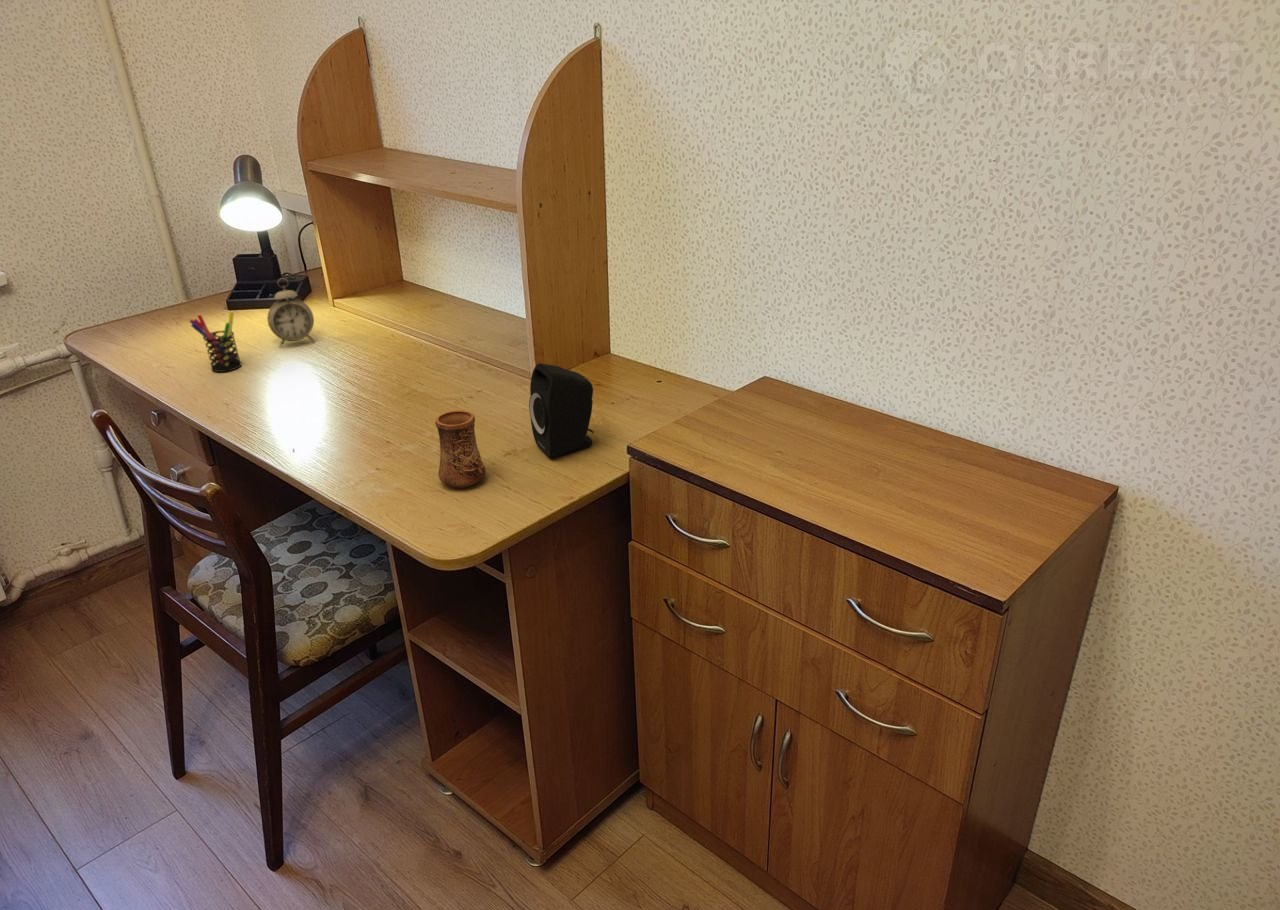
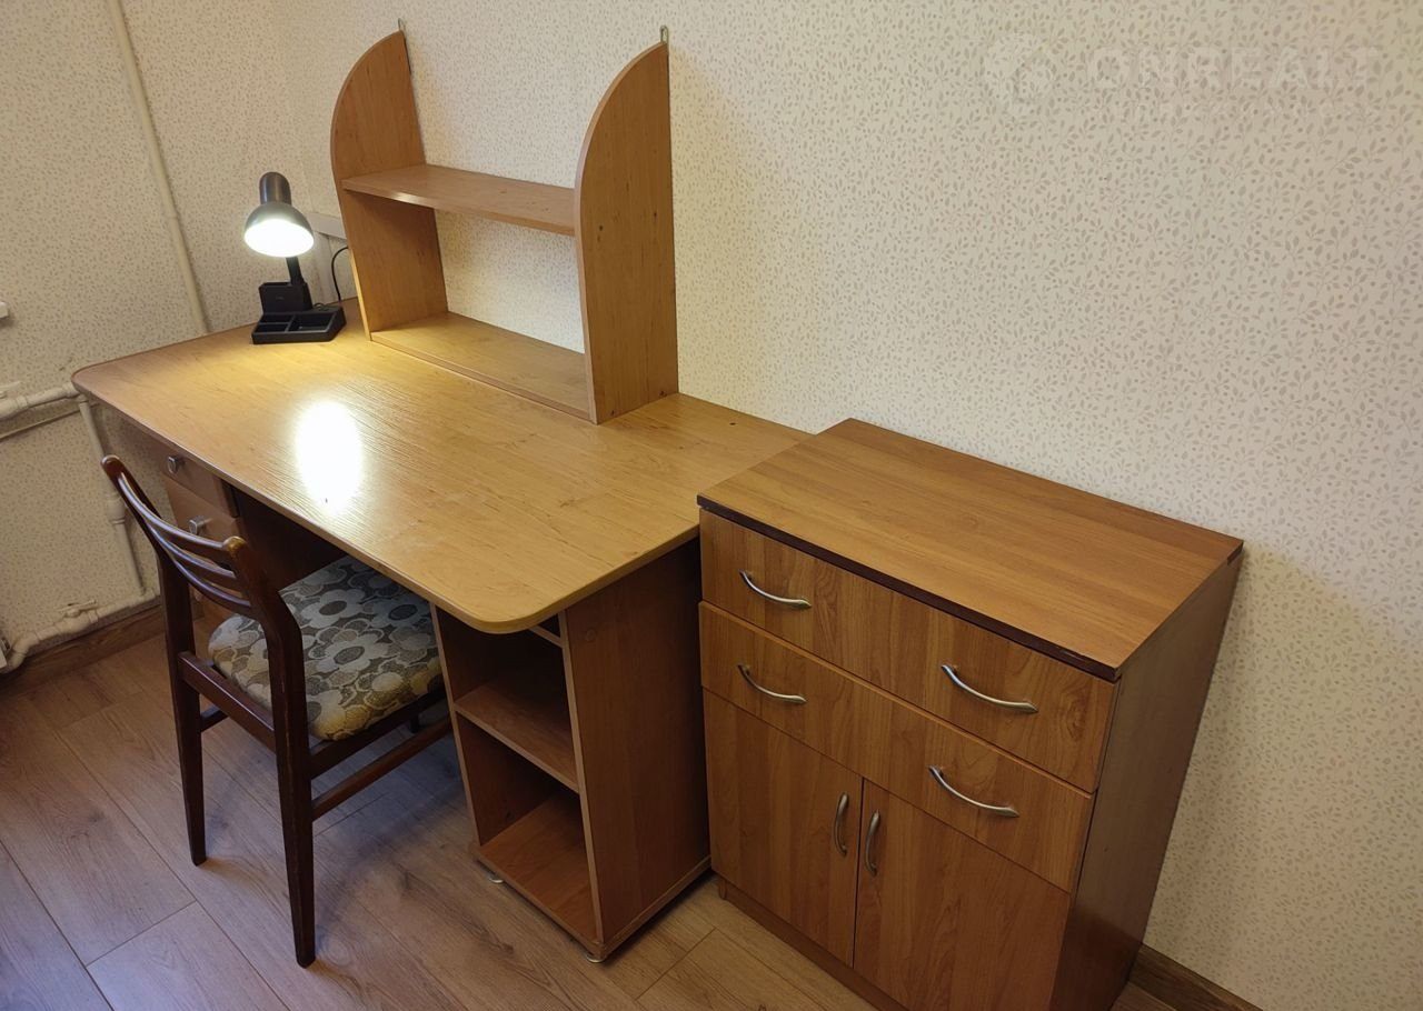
- alarm clock [266,277,316,349]
- cup [434,409,487,489]
- pen holder [188,311,242,373]
- speaker [528,362,594,459]
